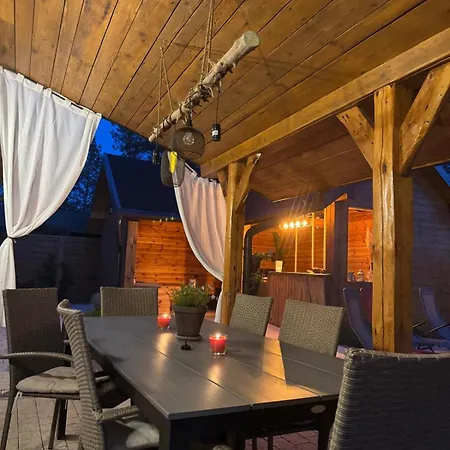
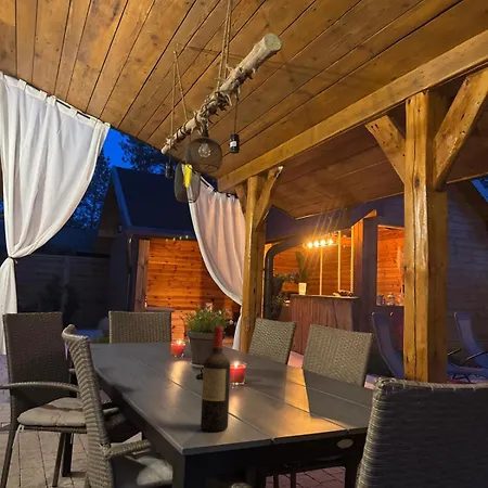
+ wine bottle [200,325,231,433]
